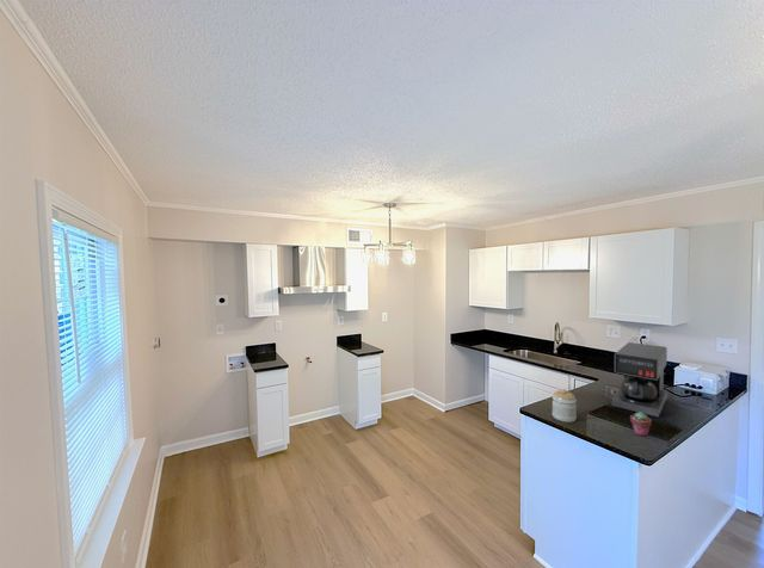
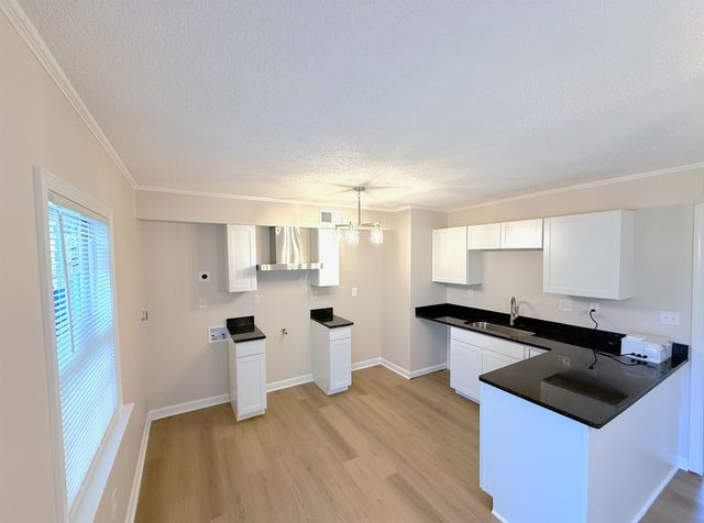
- potted succulent [629,412,653,437]
- coffee maker [611,341,668,418]
- jar [552,388,578,424]
